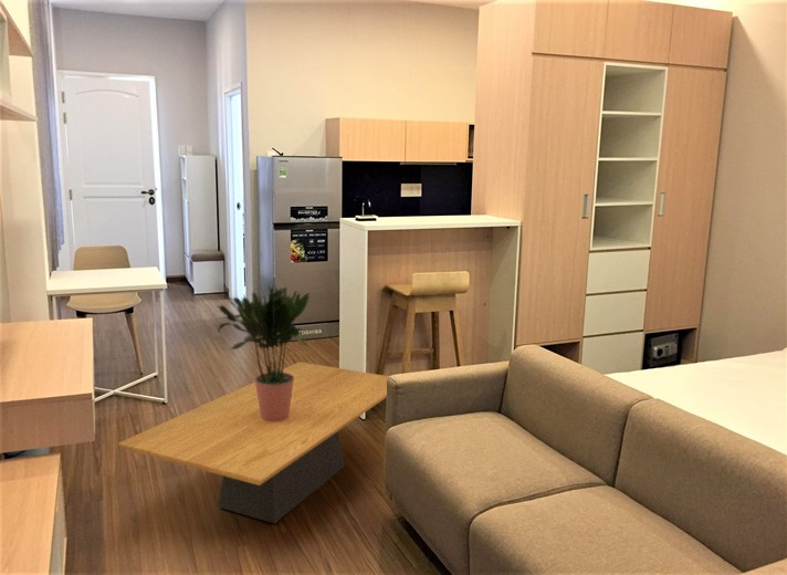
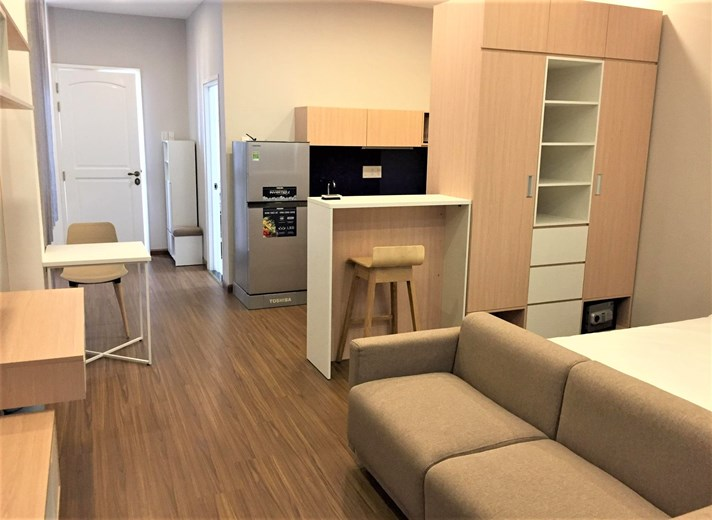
- coffee table [117,360,390,525]
- potted plant [217,282,311,422]
